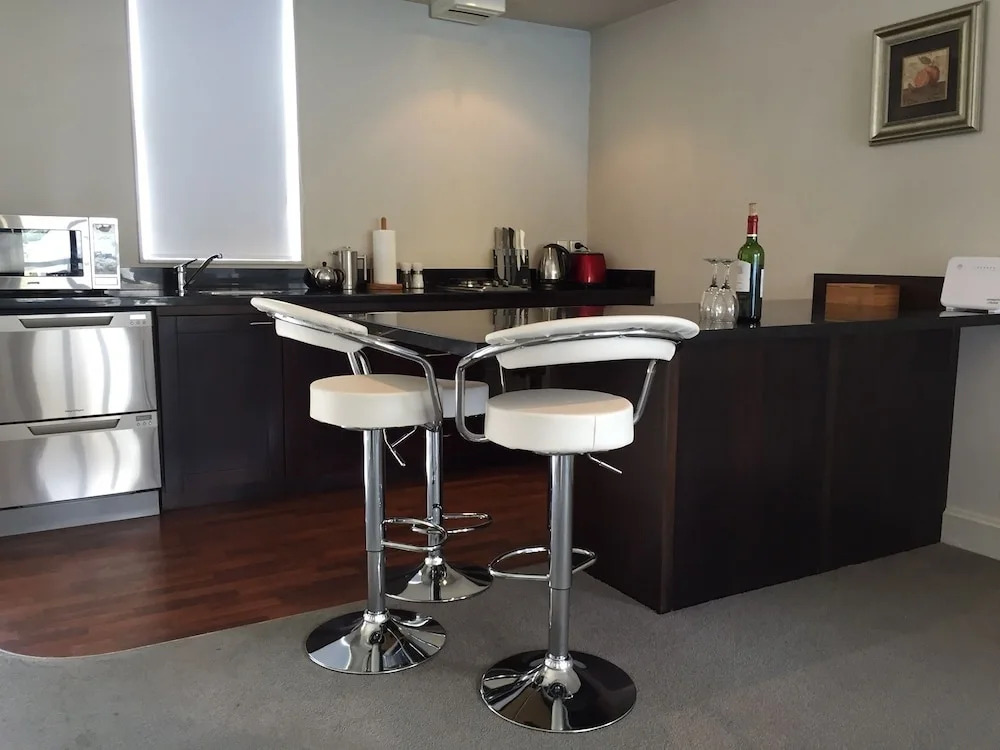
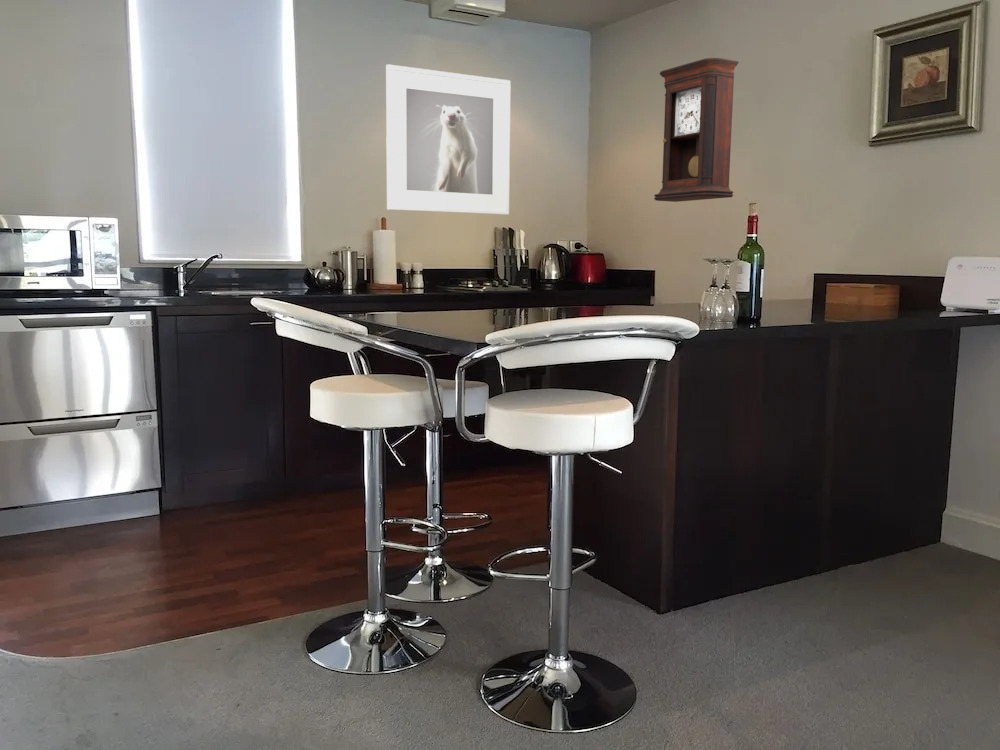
+ pendulum clock [653,57,739,203]
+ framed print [385,63,511,216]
